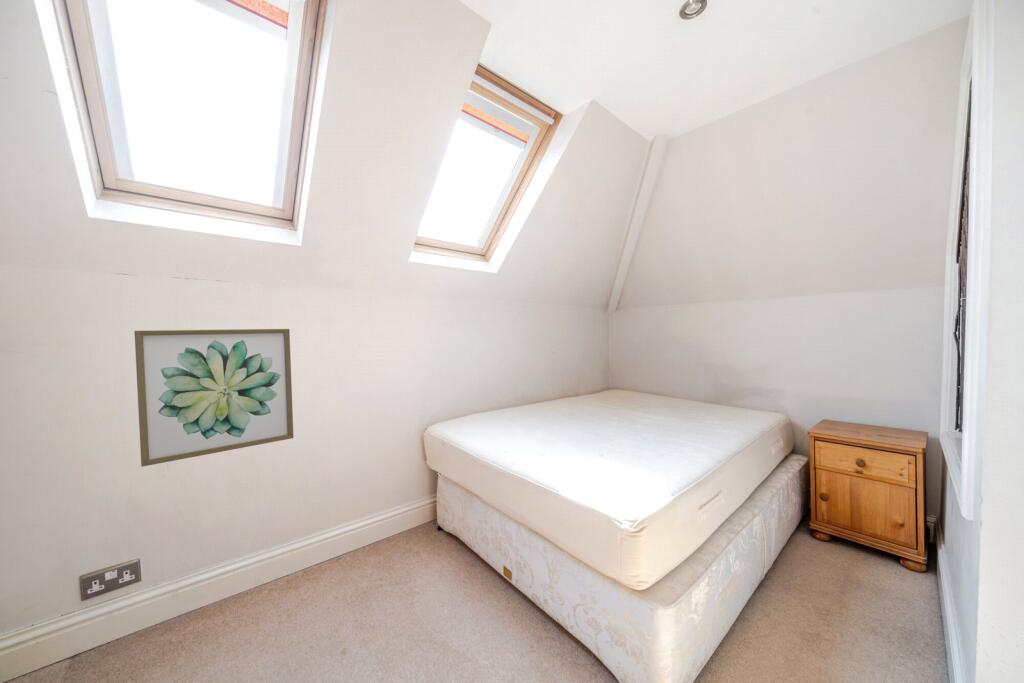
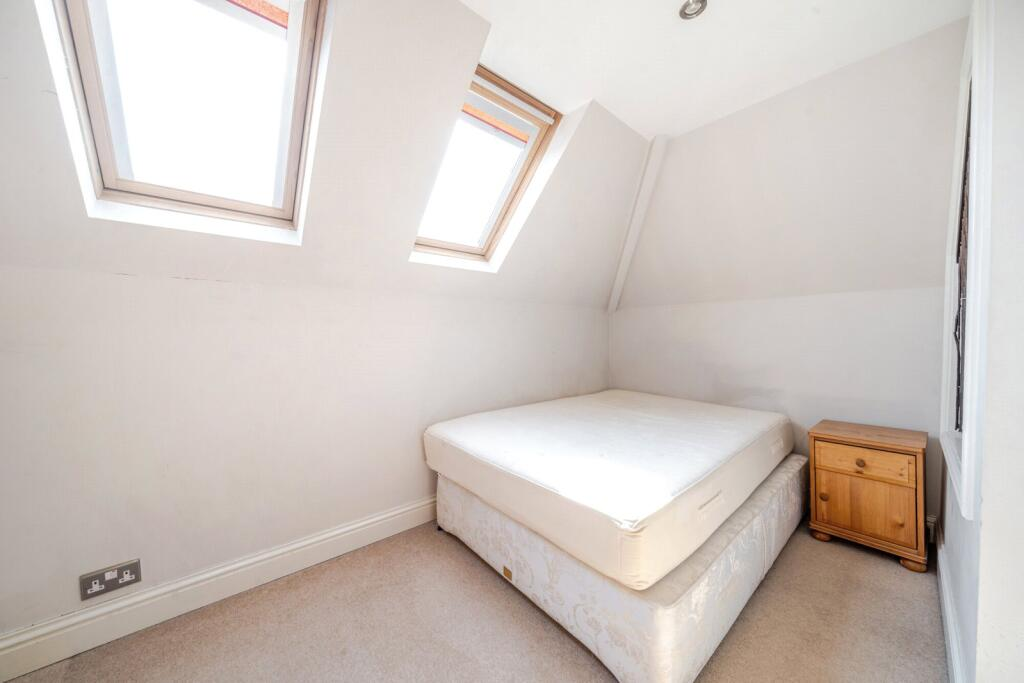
- wall art [134,328,295,468]
